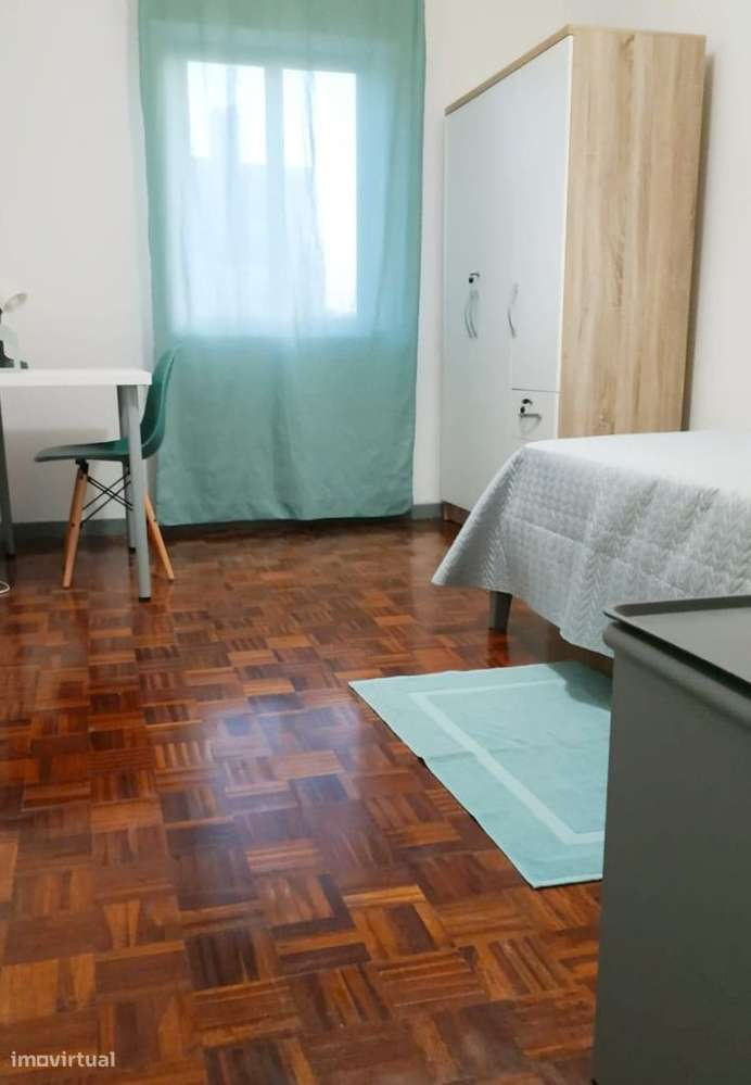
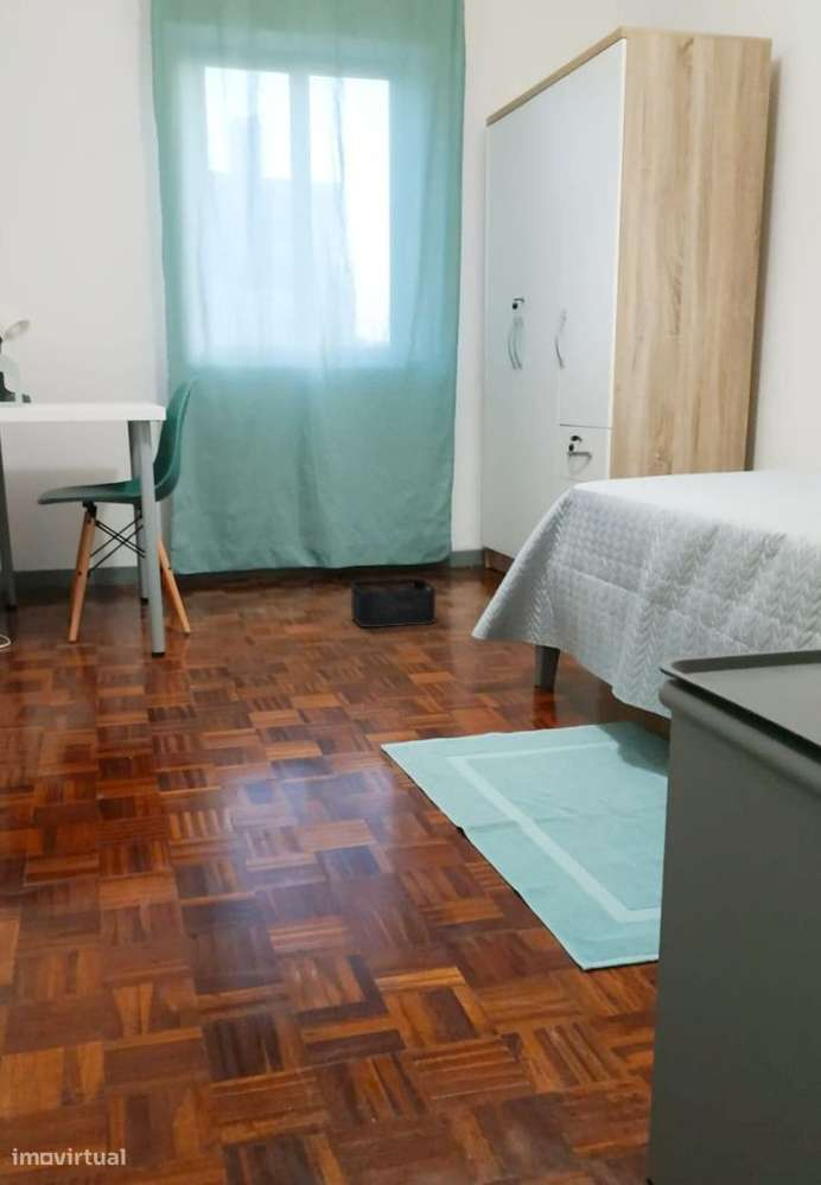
+ storage bin [350,576,438,629]
